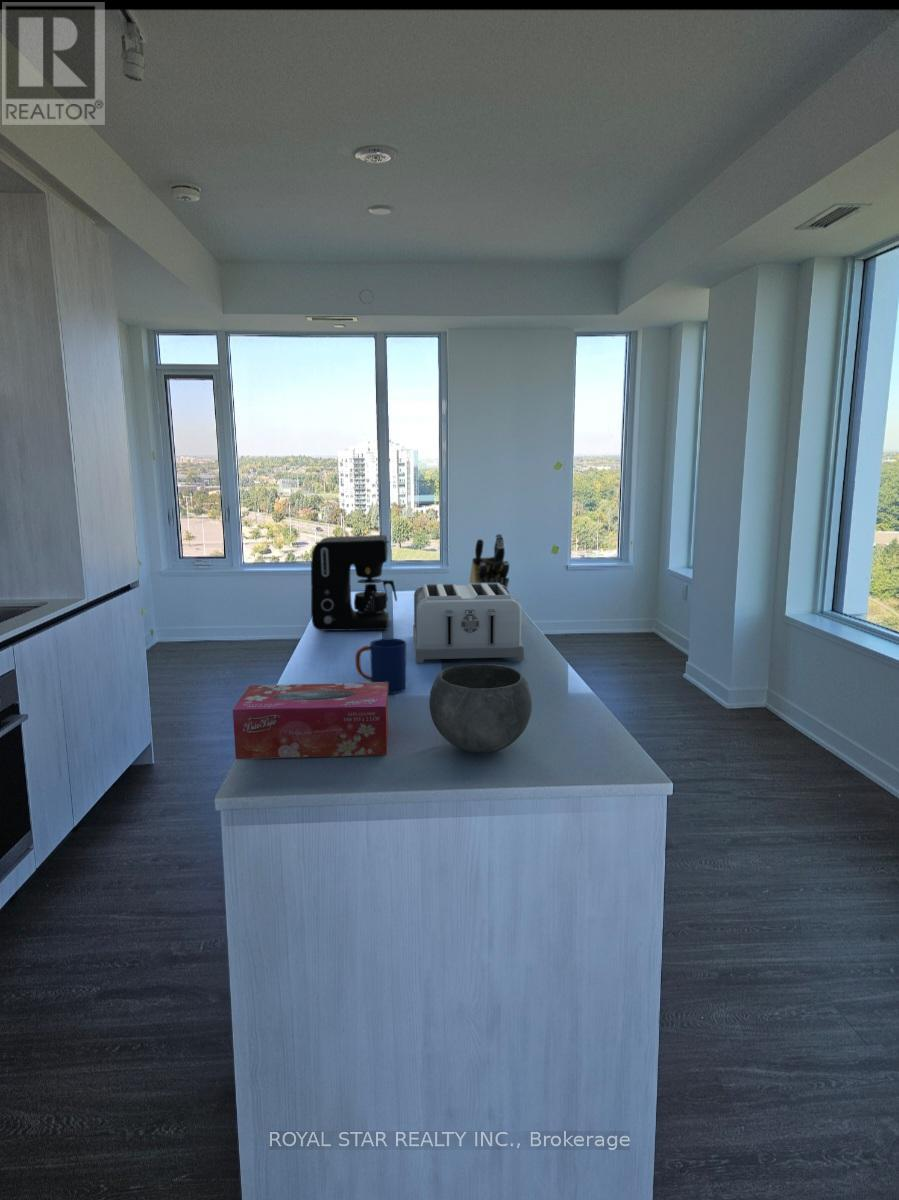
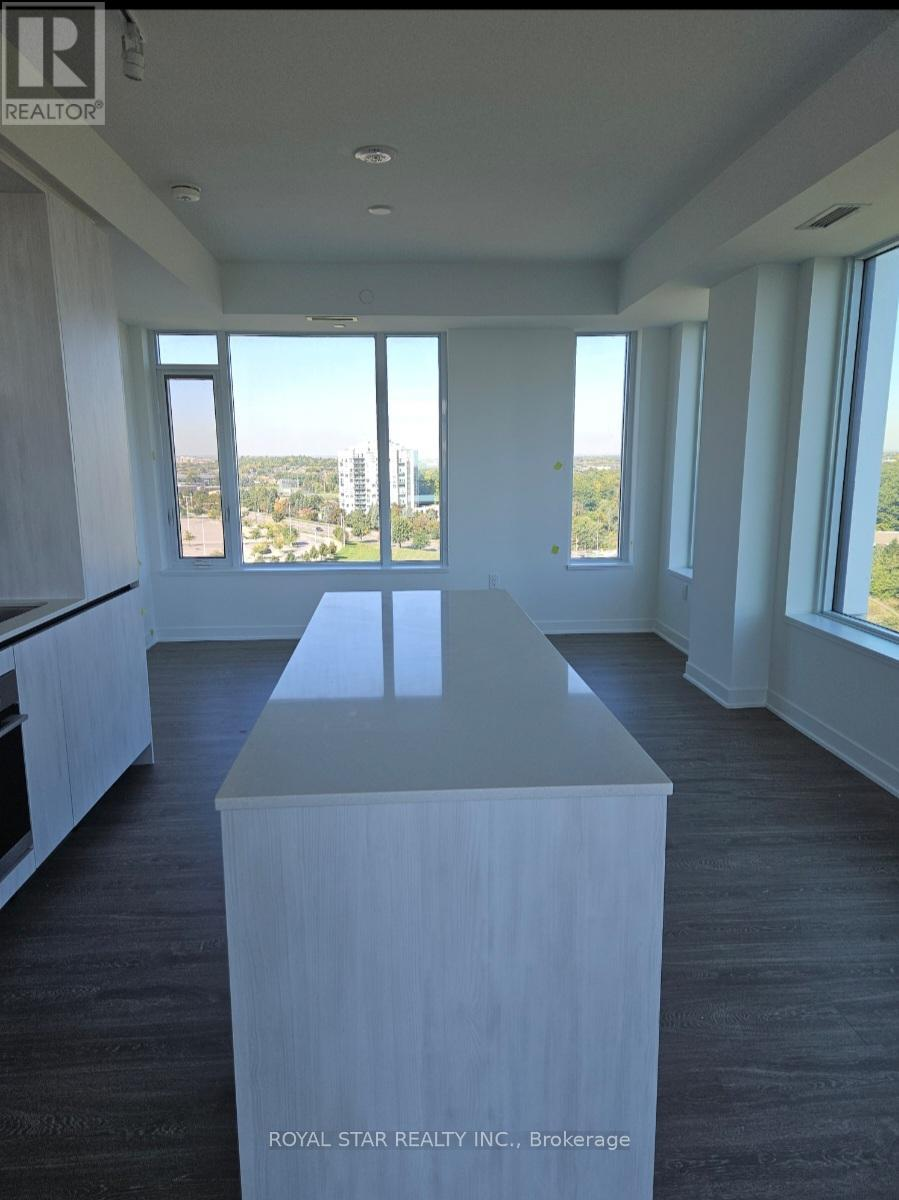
- tissue box [232,682,390,760]
- knife block [469,533,510,589]
- coffee maker [310,534,398,632]
- toaster [412,583,525,664]
- bowl [428,663,533,753]
- mug [354,638,407,695]
